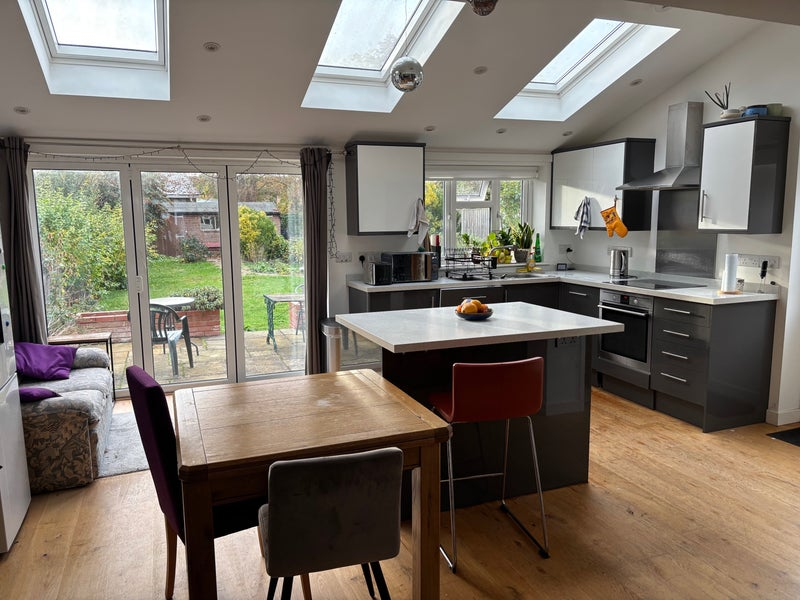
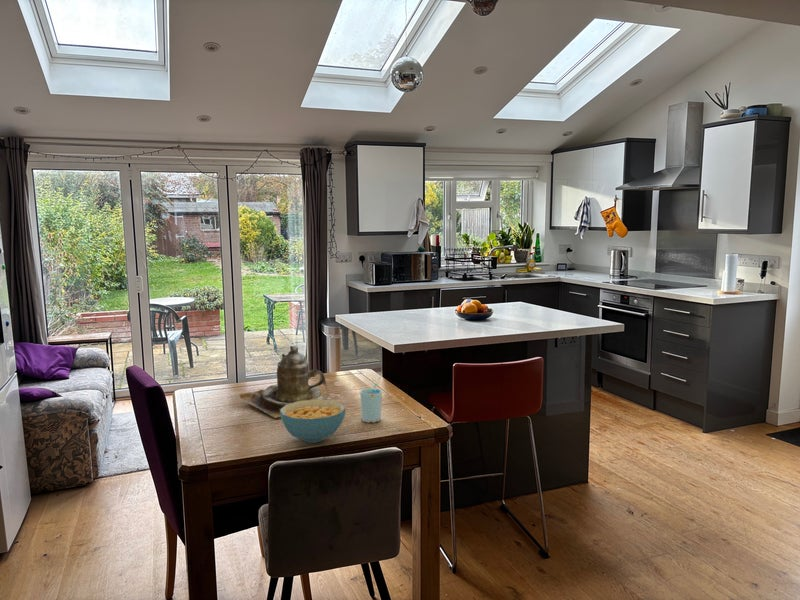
+ cereal bowl [280,399,347,444]
+ teapot [238,345,330,419]
+ cup [359,382,383,424]
